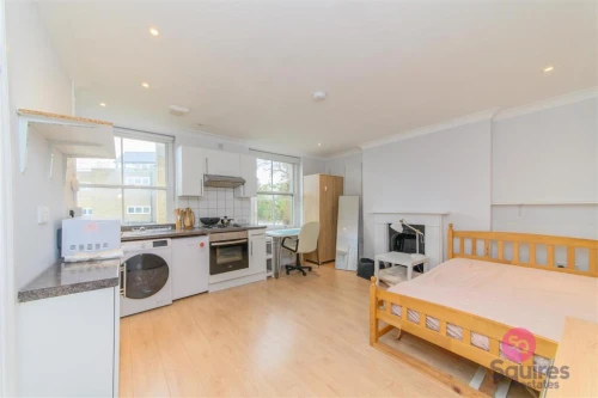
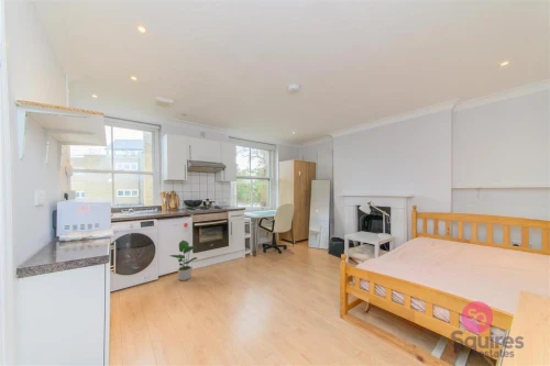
+ potted plant [168,240,198,281]
